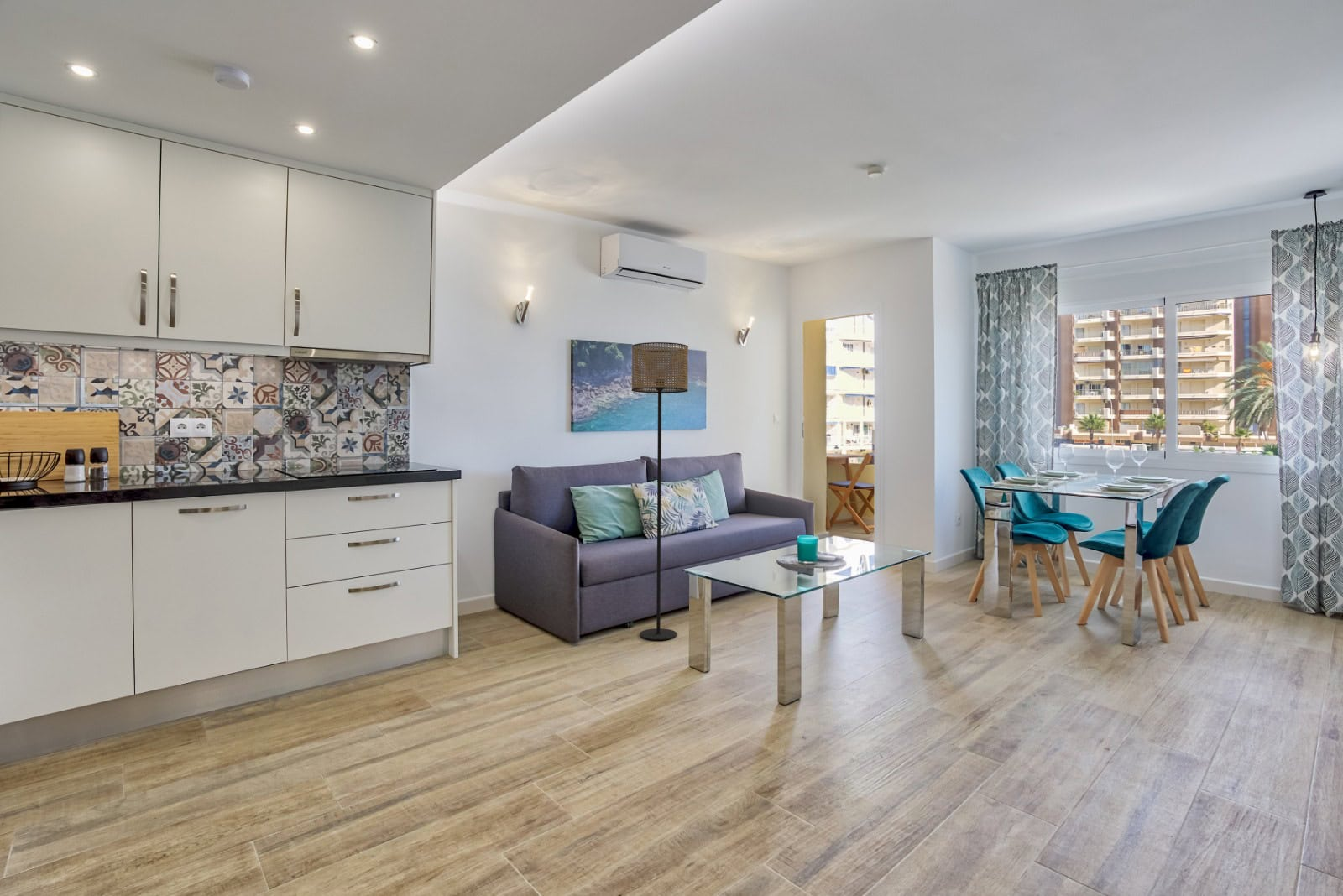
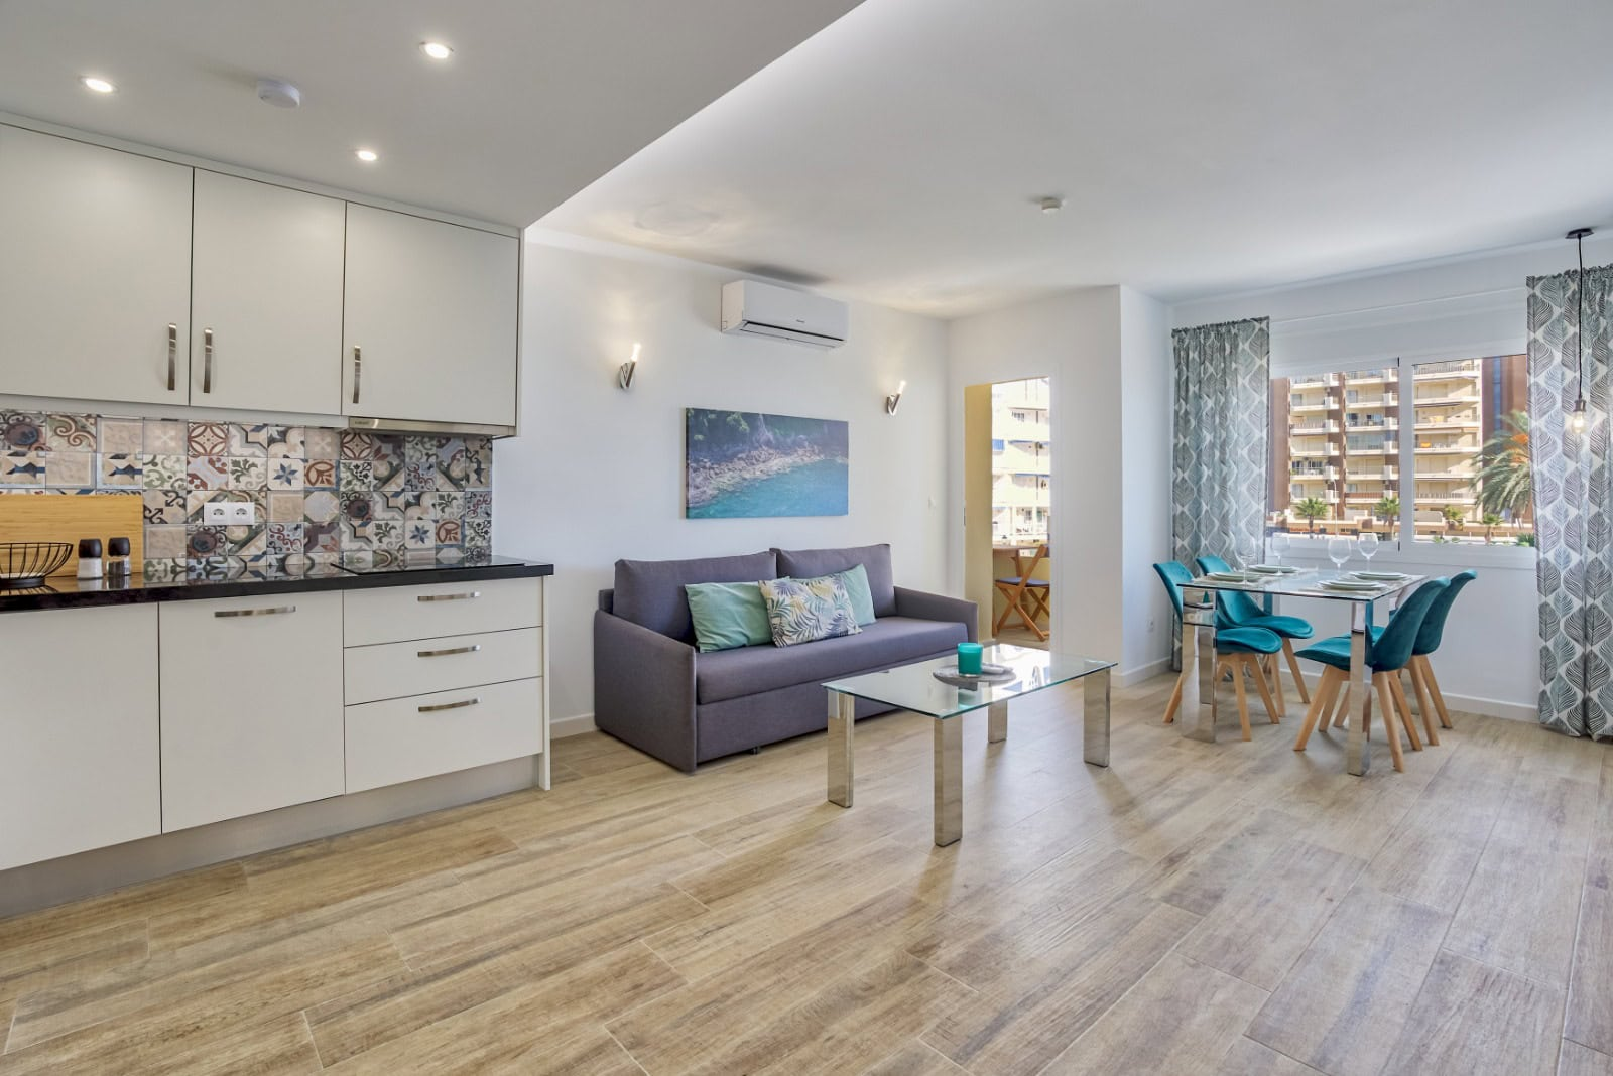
- floor lamp [631,341,689,641]
